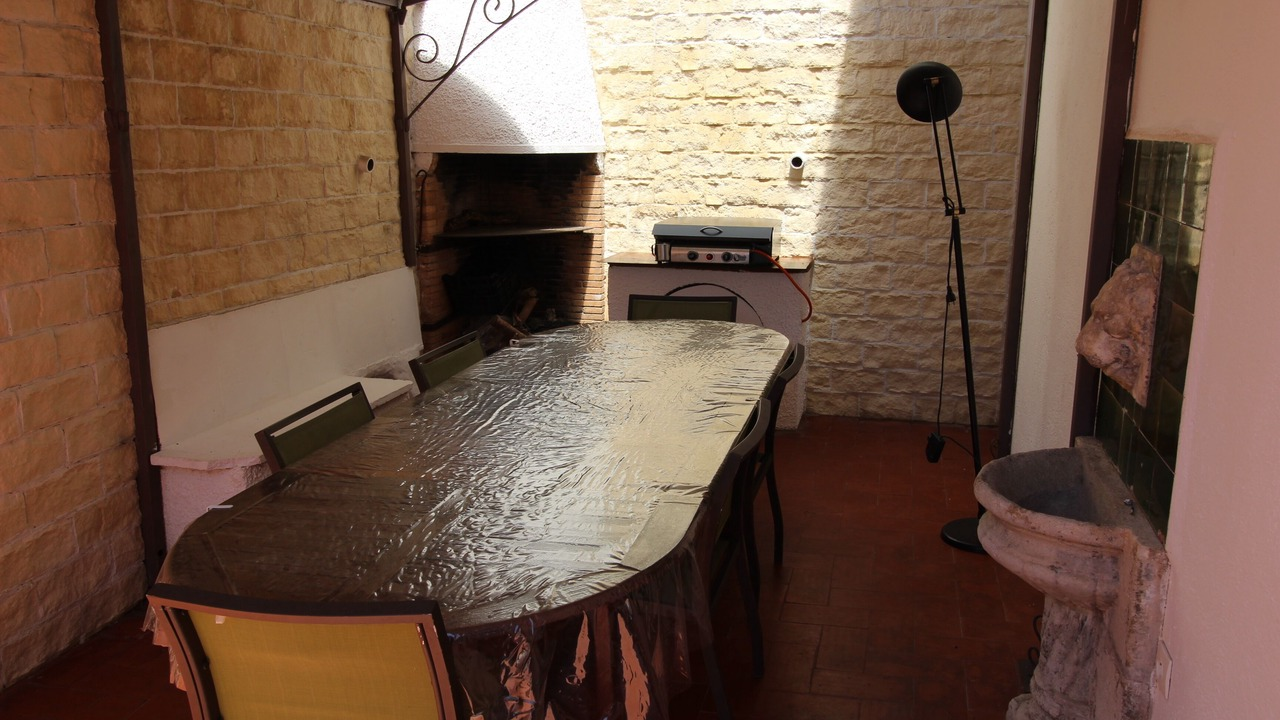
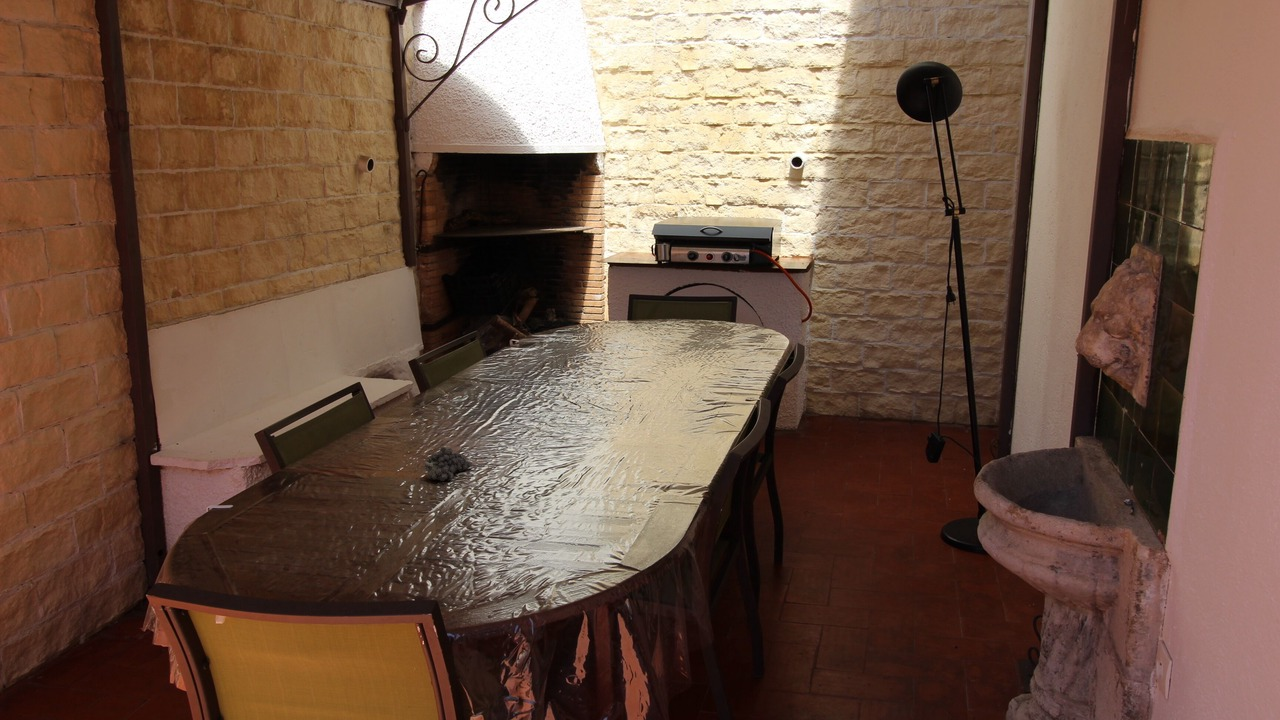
+ fruit [423,446,474,482]
